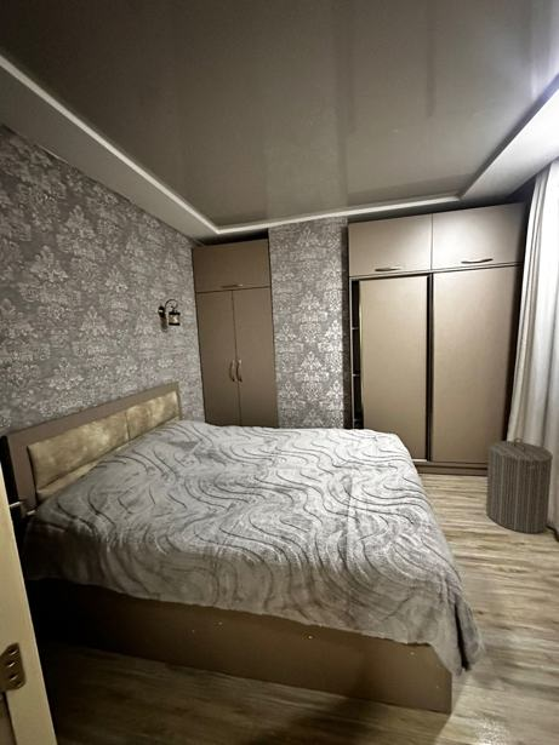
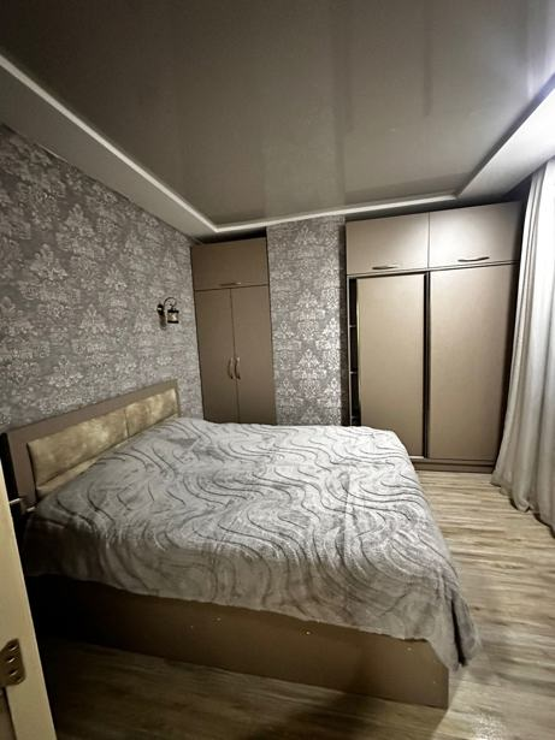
- laundry hamper [485,436,554,534]
